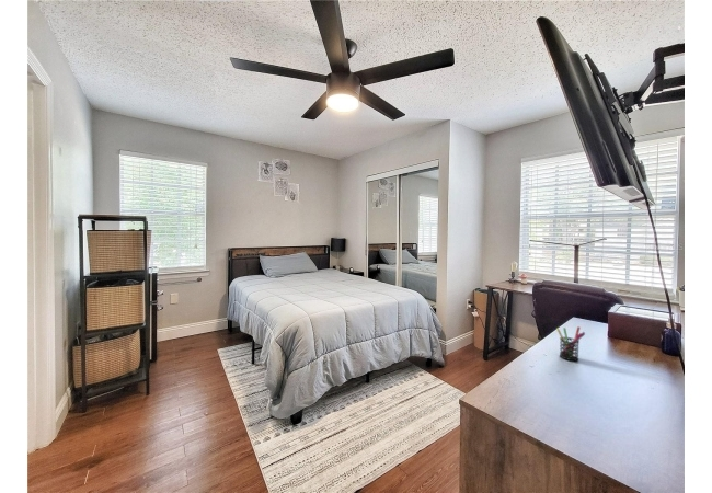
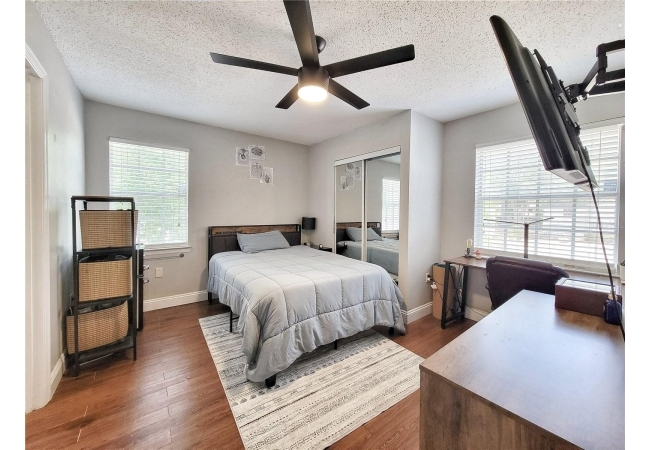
- pen holder [555,325,586,362]
